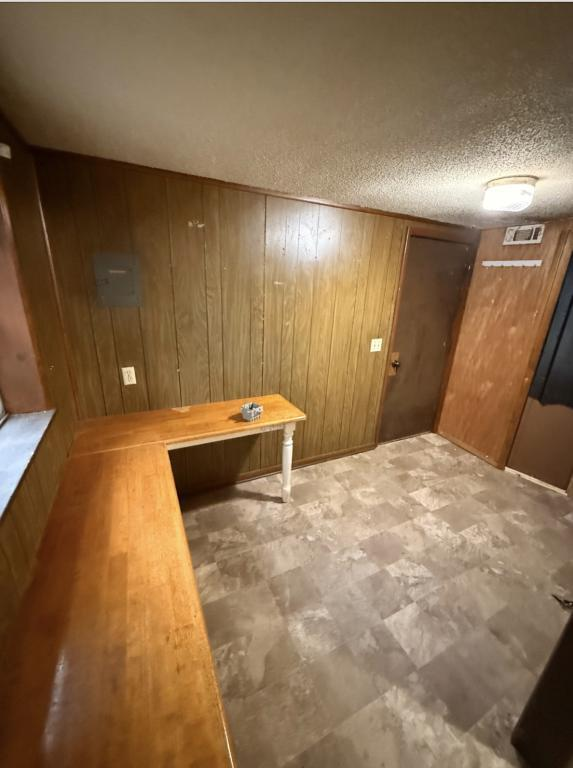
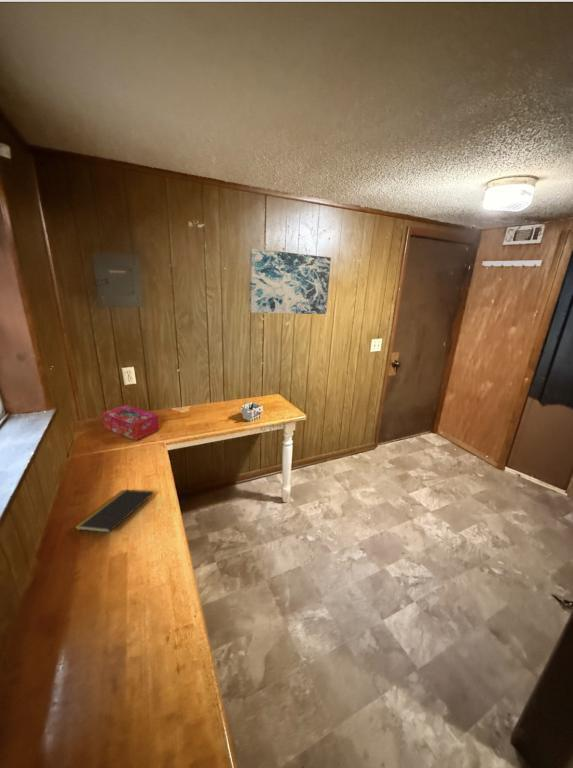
+ notepad [74,489,155,534]
+ tissue box [101,404,160,441]
+ wall art [249,248,332,315]
